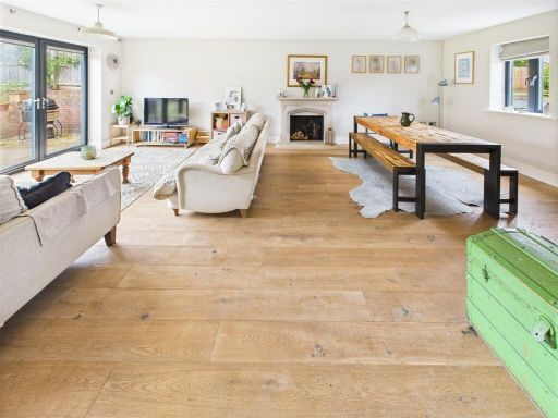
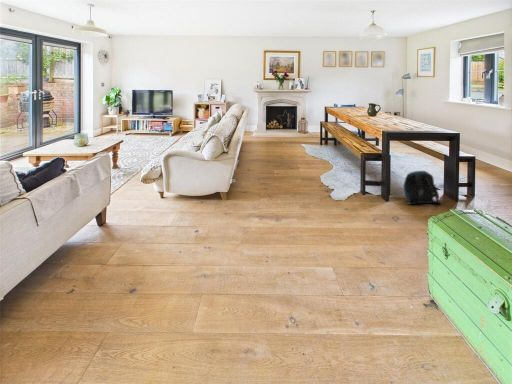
+ backpack [402,170,442,205]
